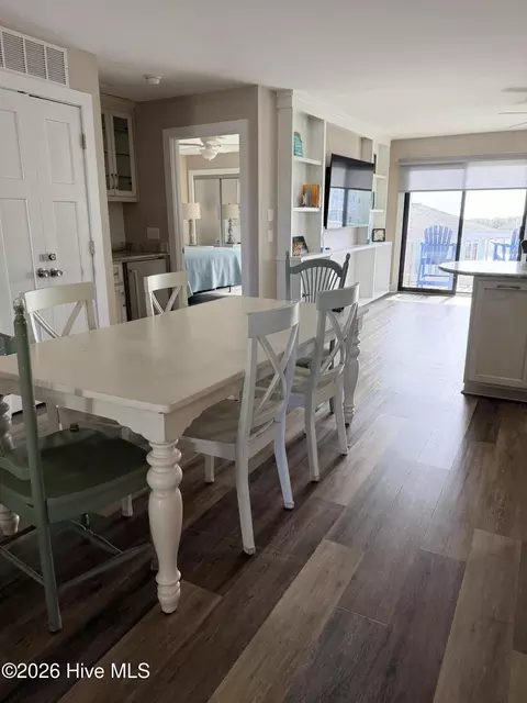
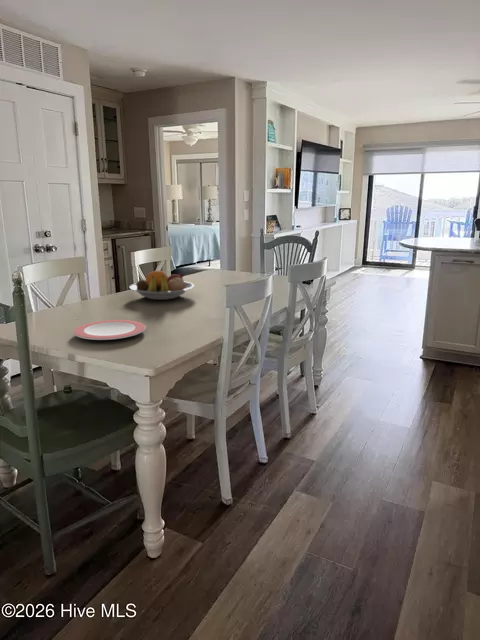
+ plate [72,319,147,341]
+ fruit bowl [128,270,195,301]
